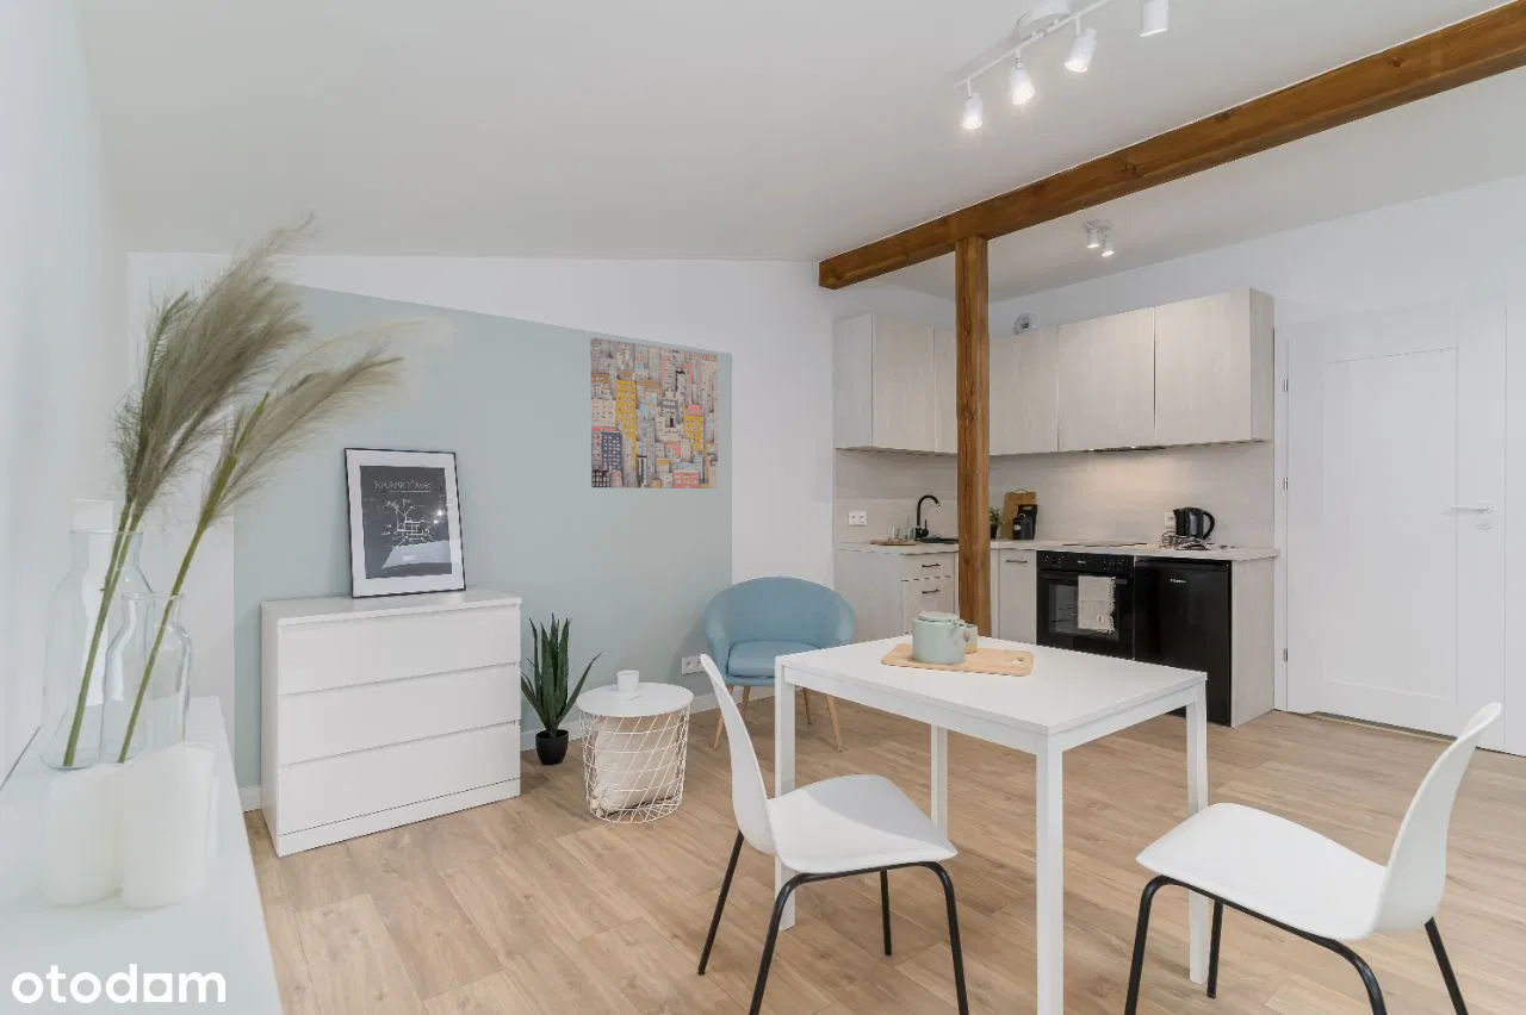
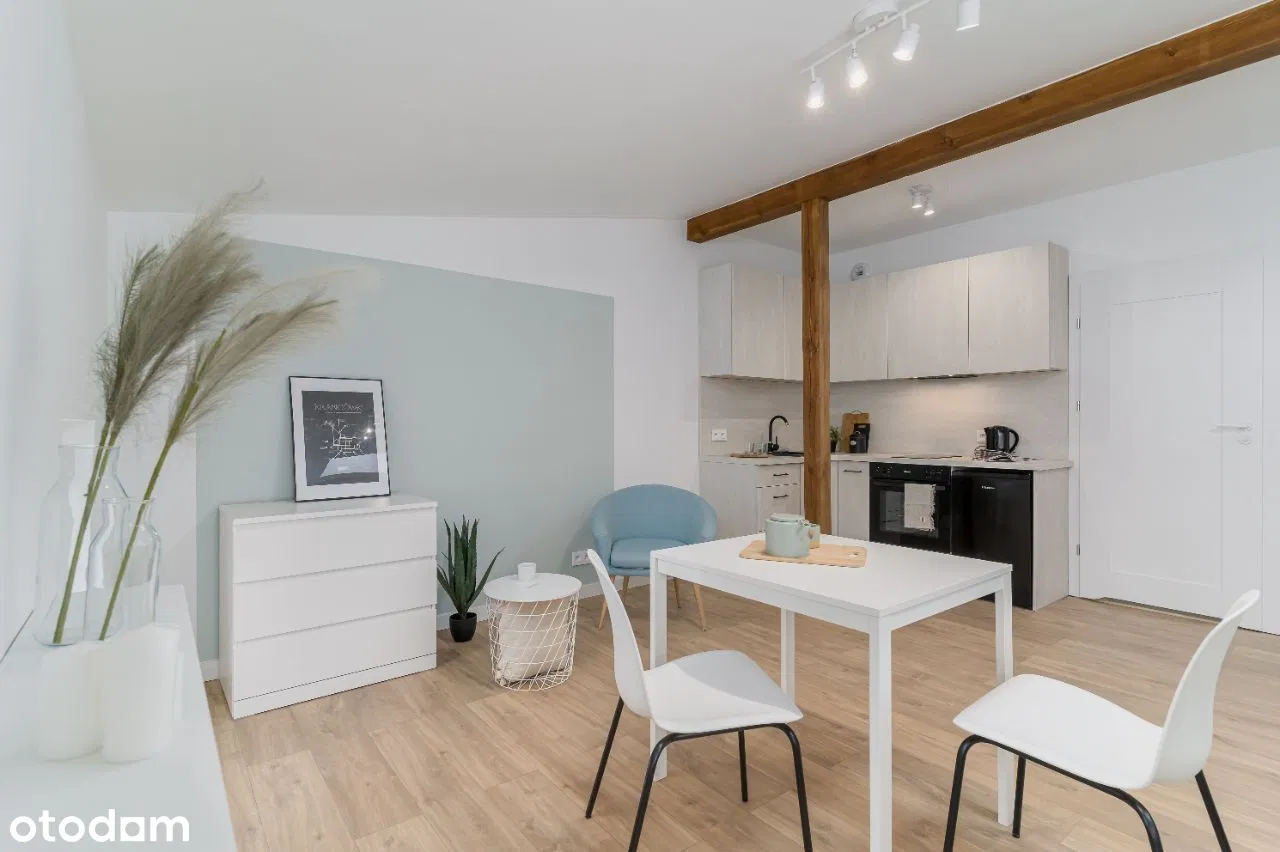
- wall art [589,337,719,490]
